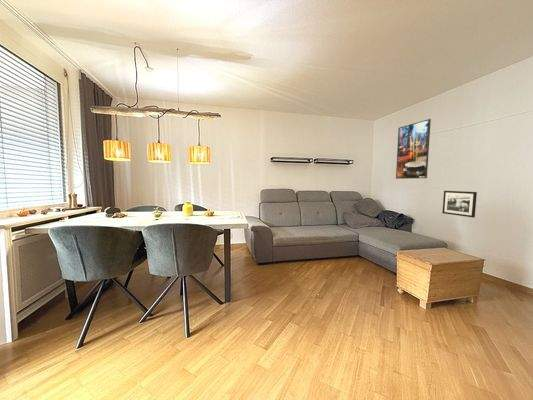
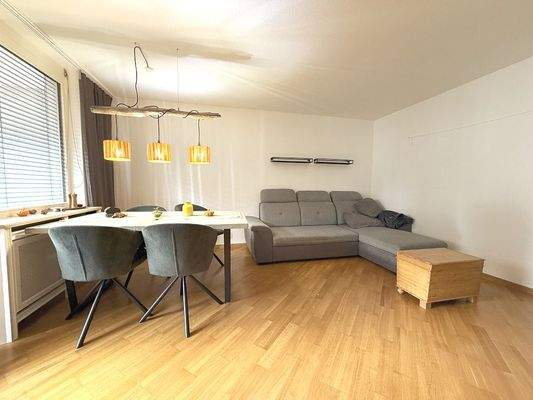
- picture frame [441,190,478,219]
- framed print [395,118,432,180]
